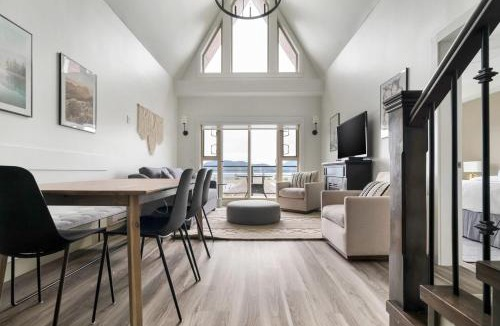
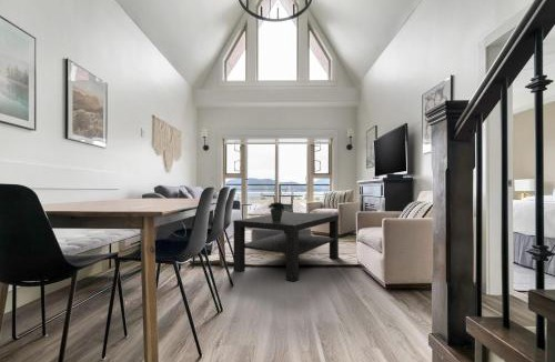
+ potted plant [268,187,289,222]
+ coffee table [232,211,340,283]
